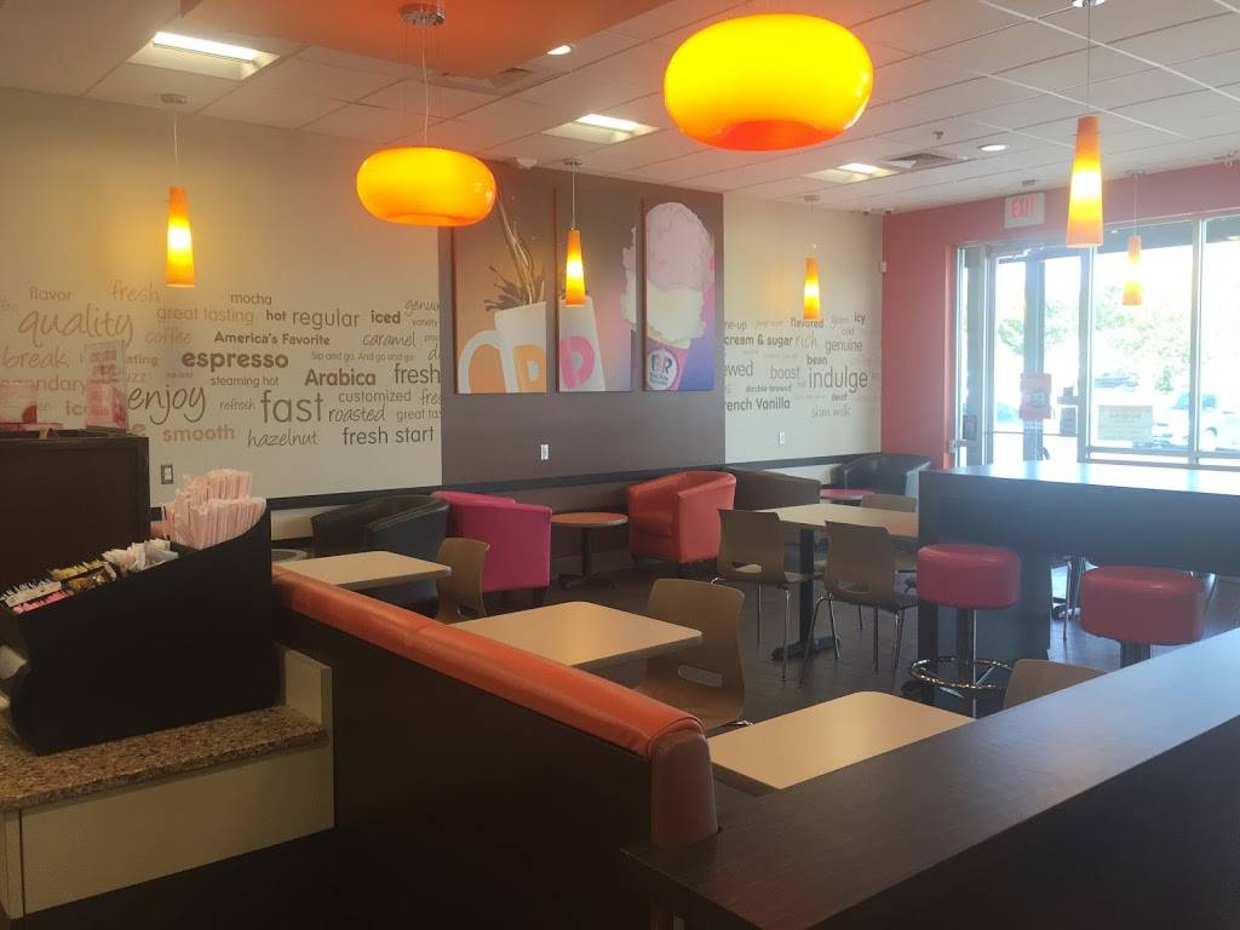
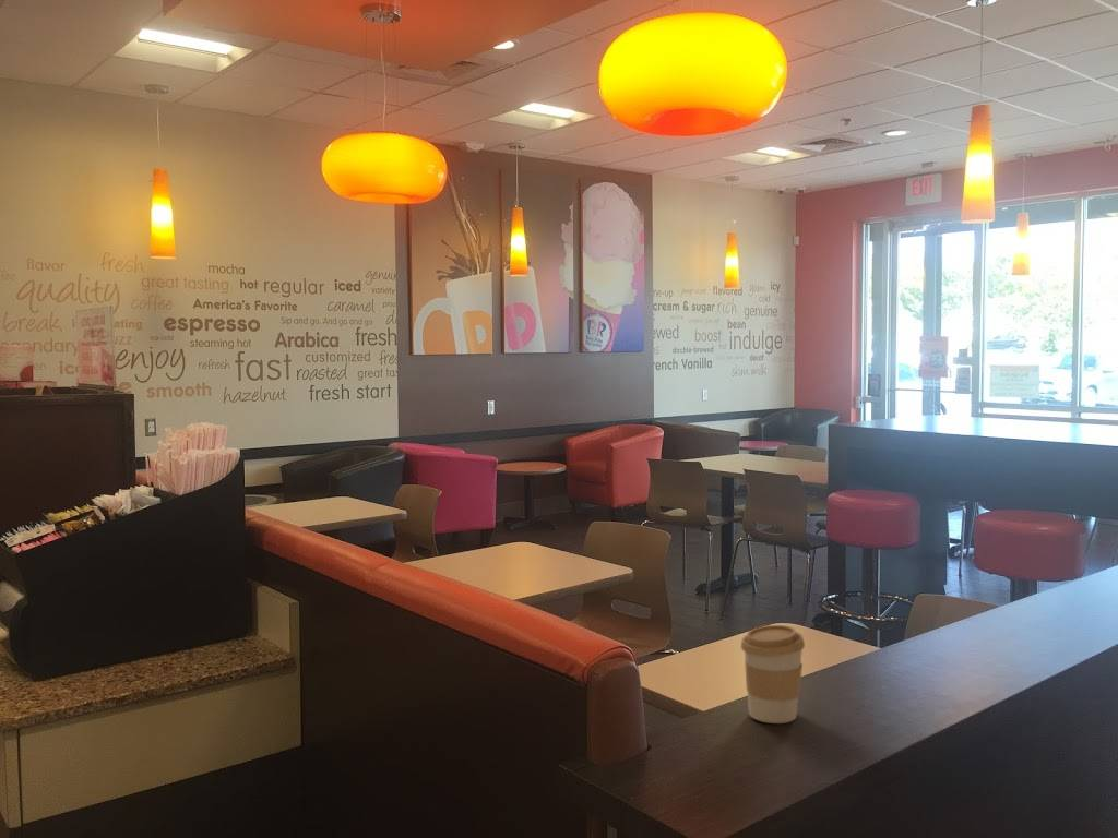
+ coffee cup [740,624,806,725]
